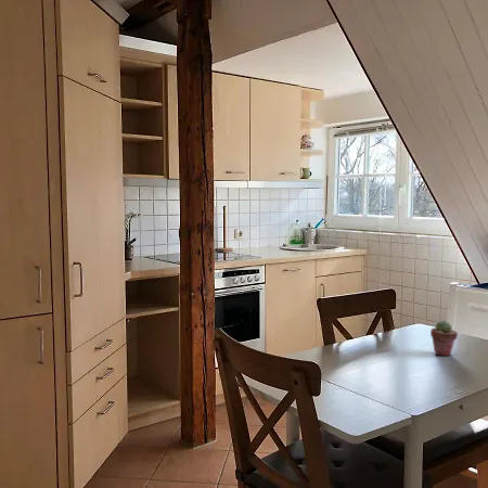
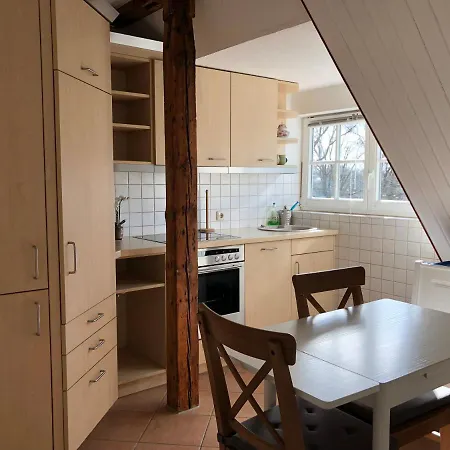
- potted succulent [429,320,459,357]
